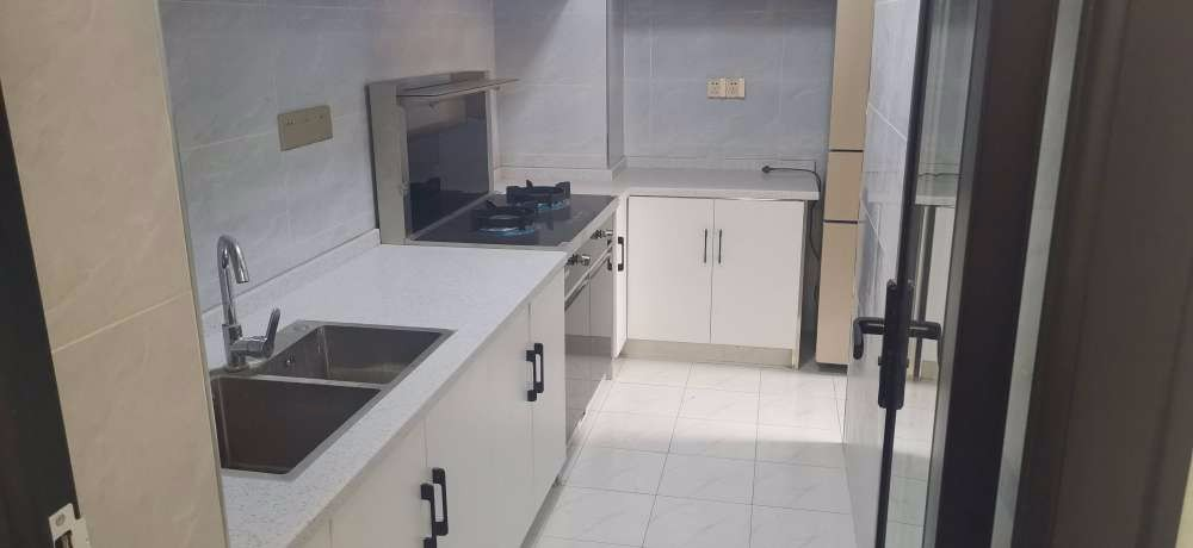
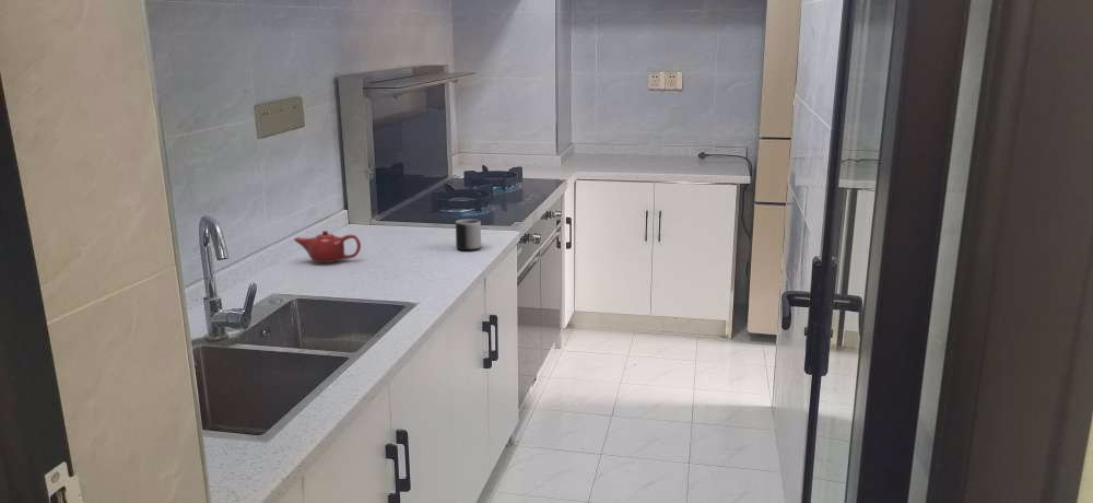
+ teapot [293,230,362,264]
+ mug [455,219,482,252]
